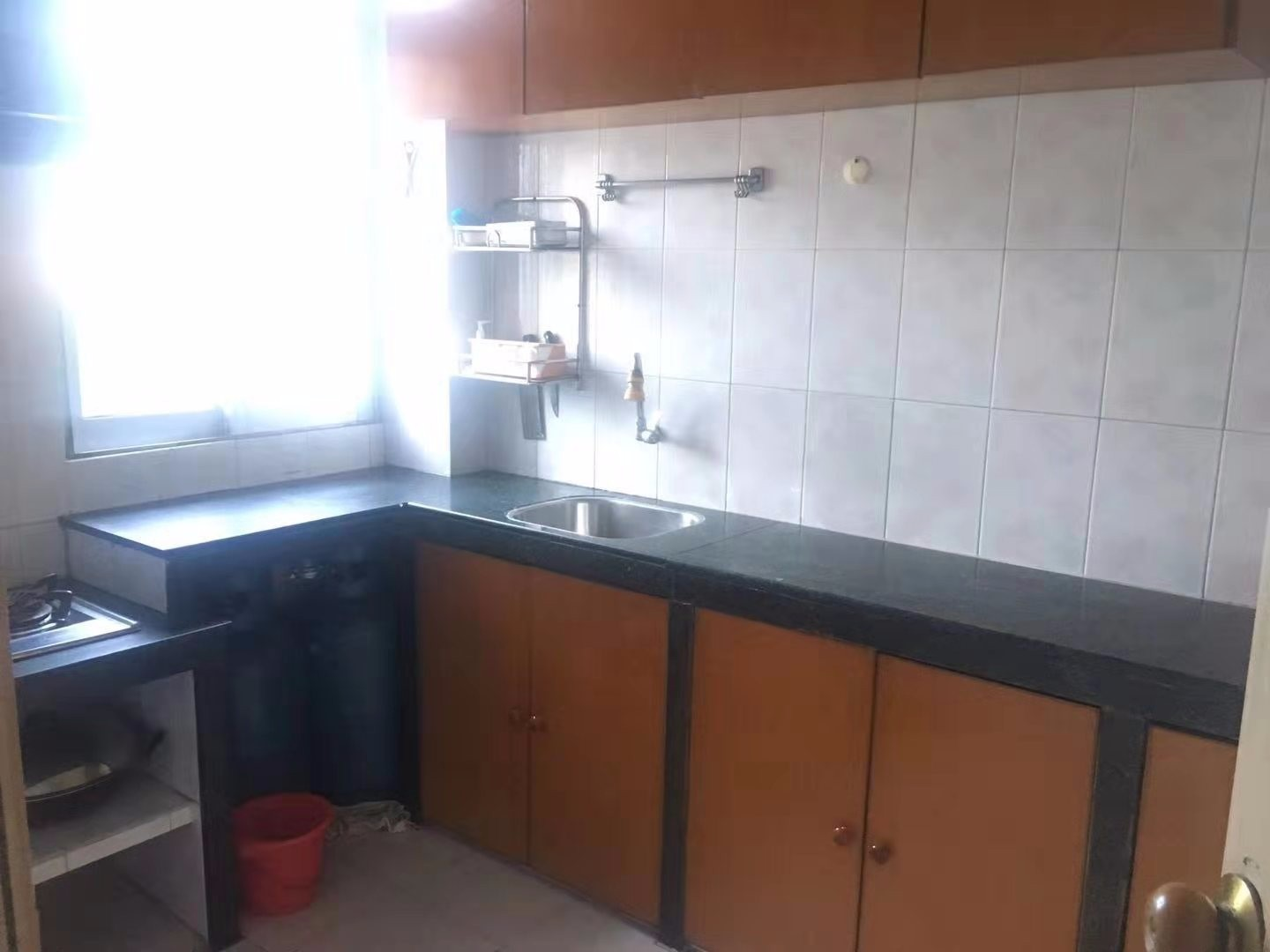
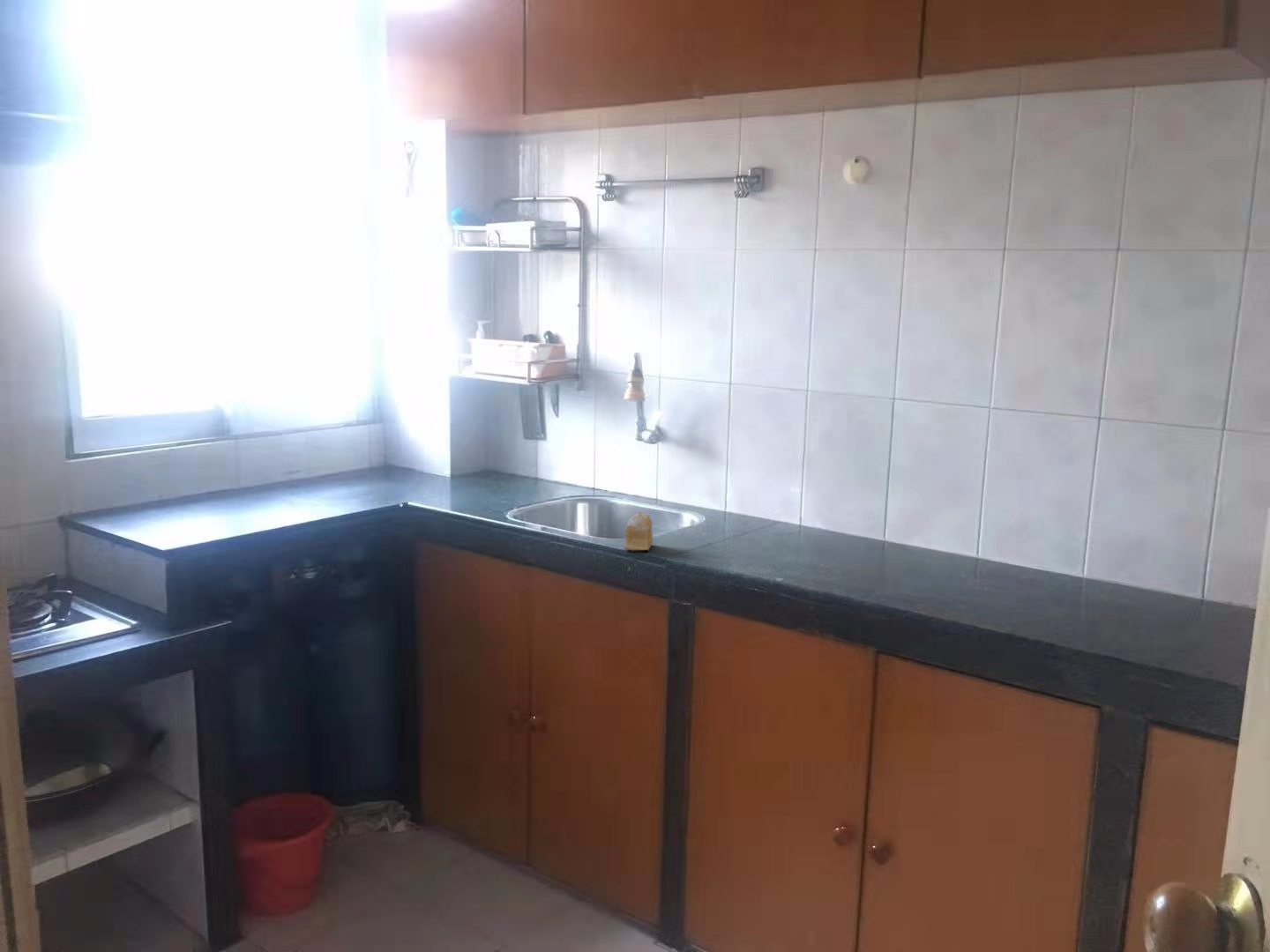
+ cake slice [624,511,654,552]
